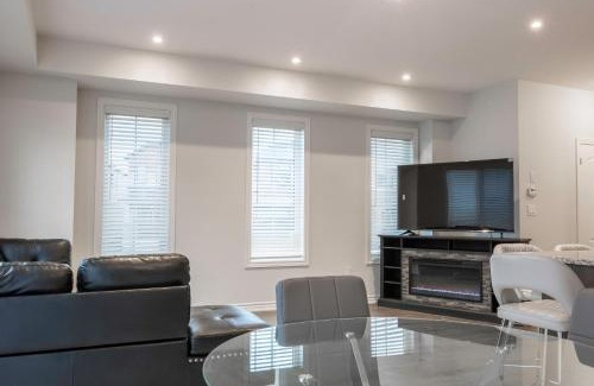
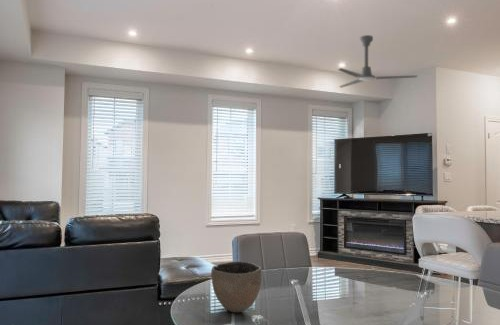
+ bowl [210,261,262,313]
+ ceiling fan [337,34,418,89]
